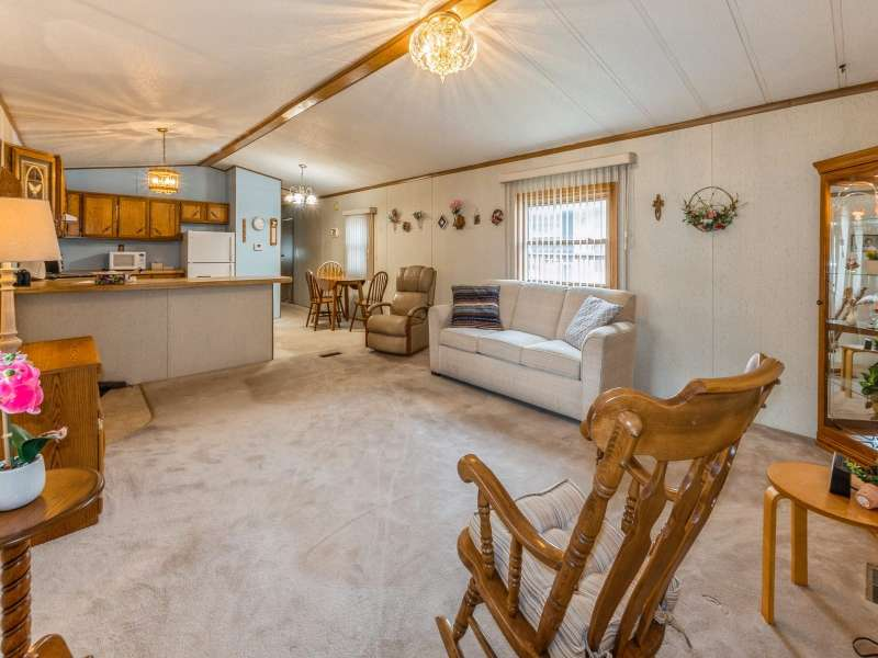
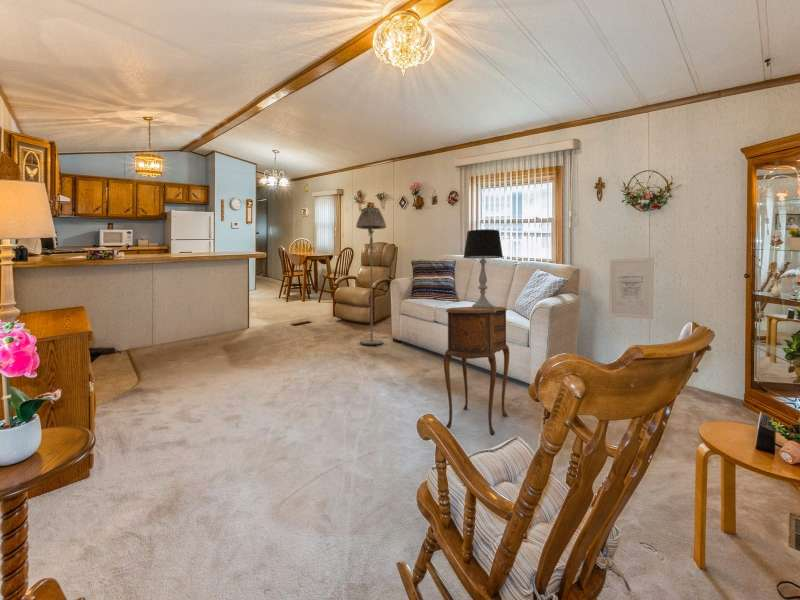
+ table lamp [462,228,504,308]
+ wall art [608,257,655,320]
+ floor lamp [355,206,387,345]
+ side table [443,306,510,437]
